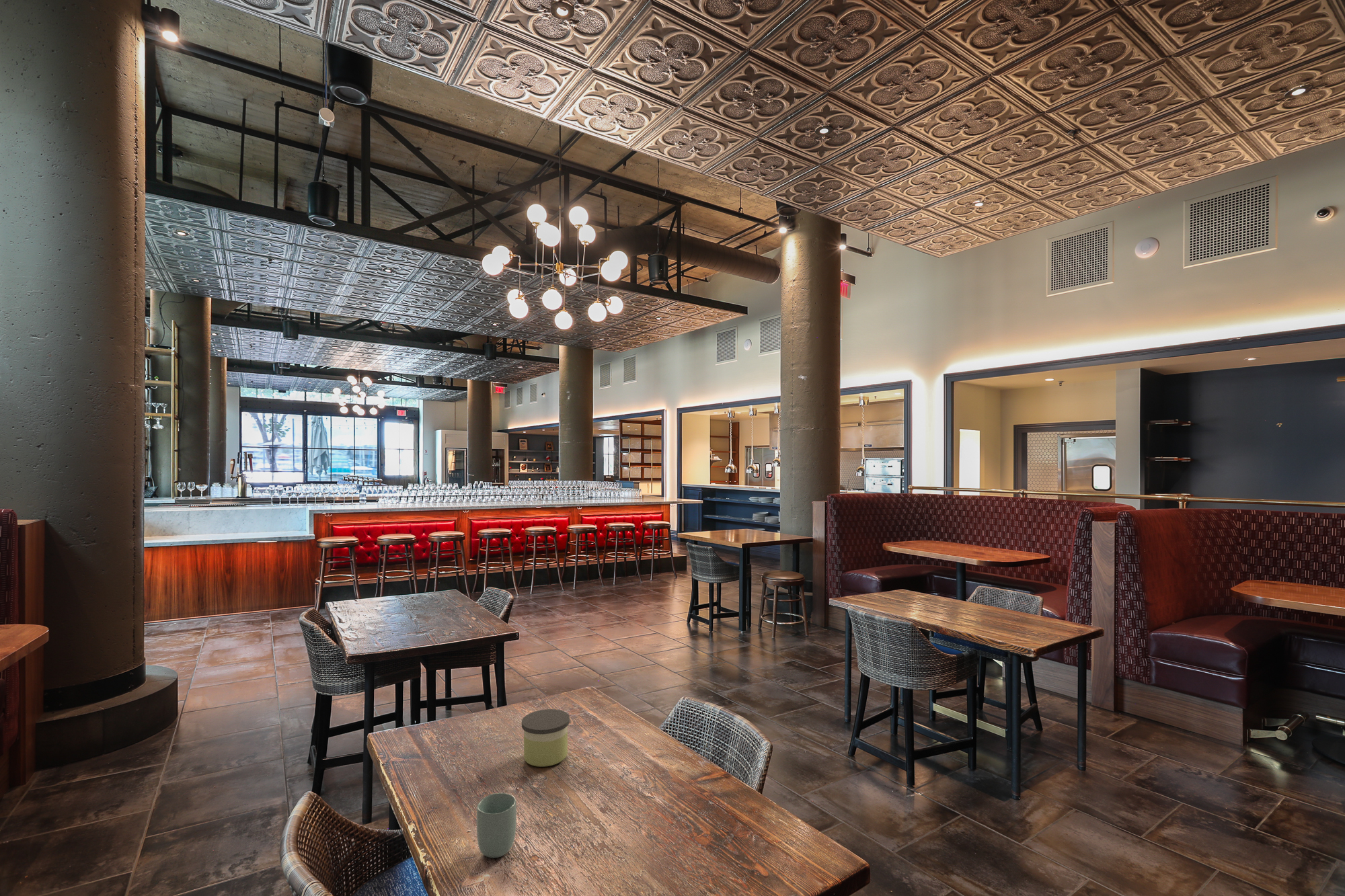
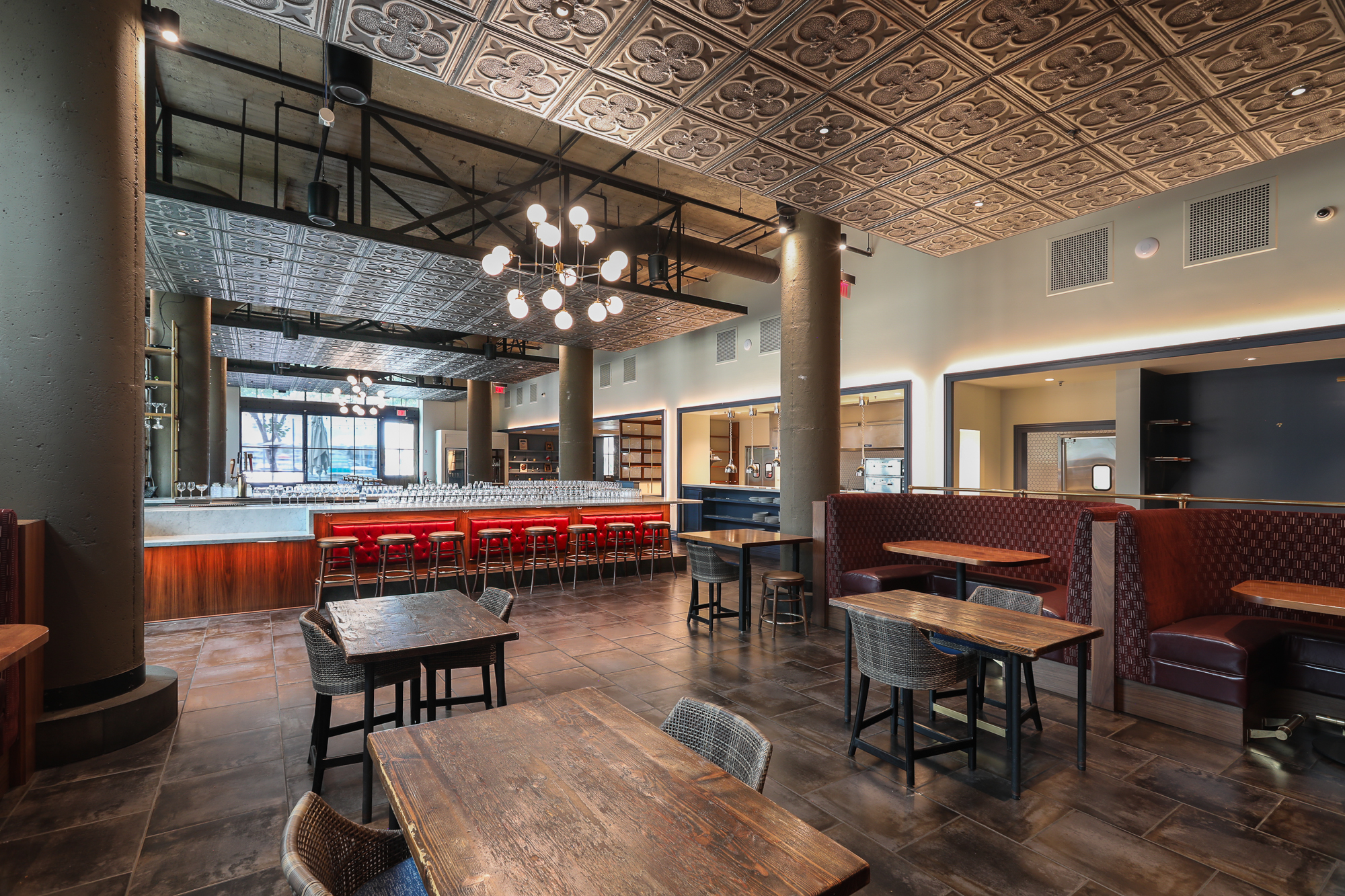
- candle [521,708,570,768]
- cup [476,792,517,858]
